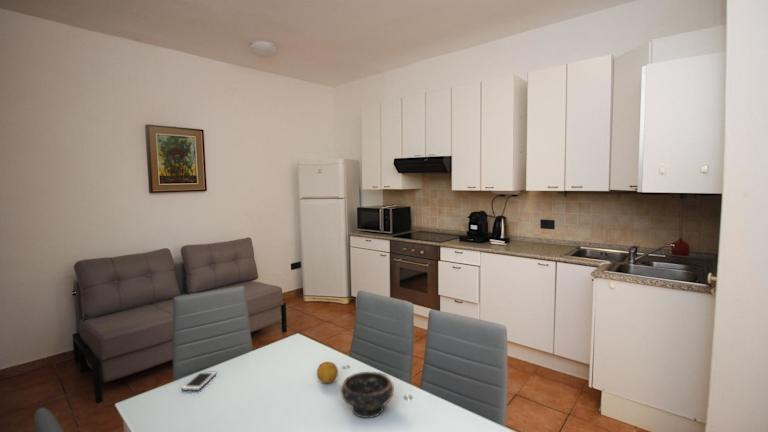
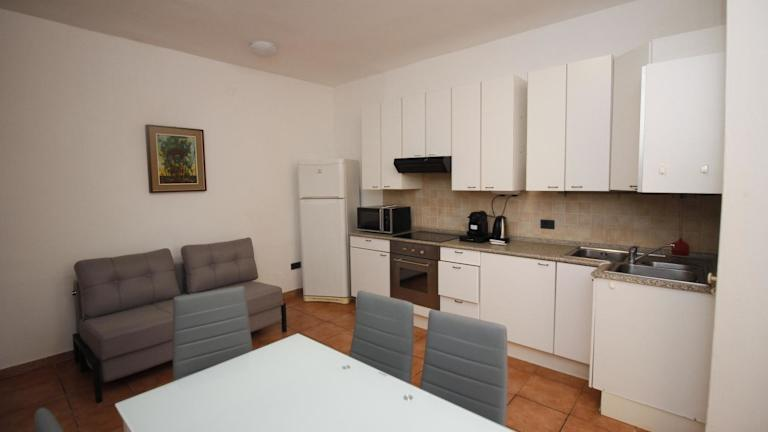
- fruit [316,361,339,384]
- bowl [340,371,395,419]
- cell phone [180,370,217,392]
